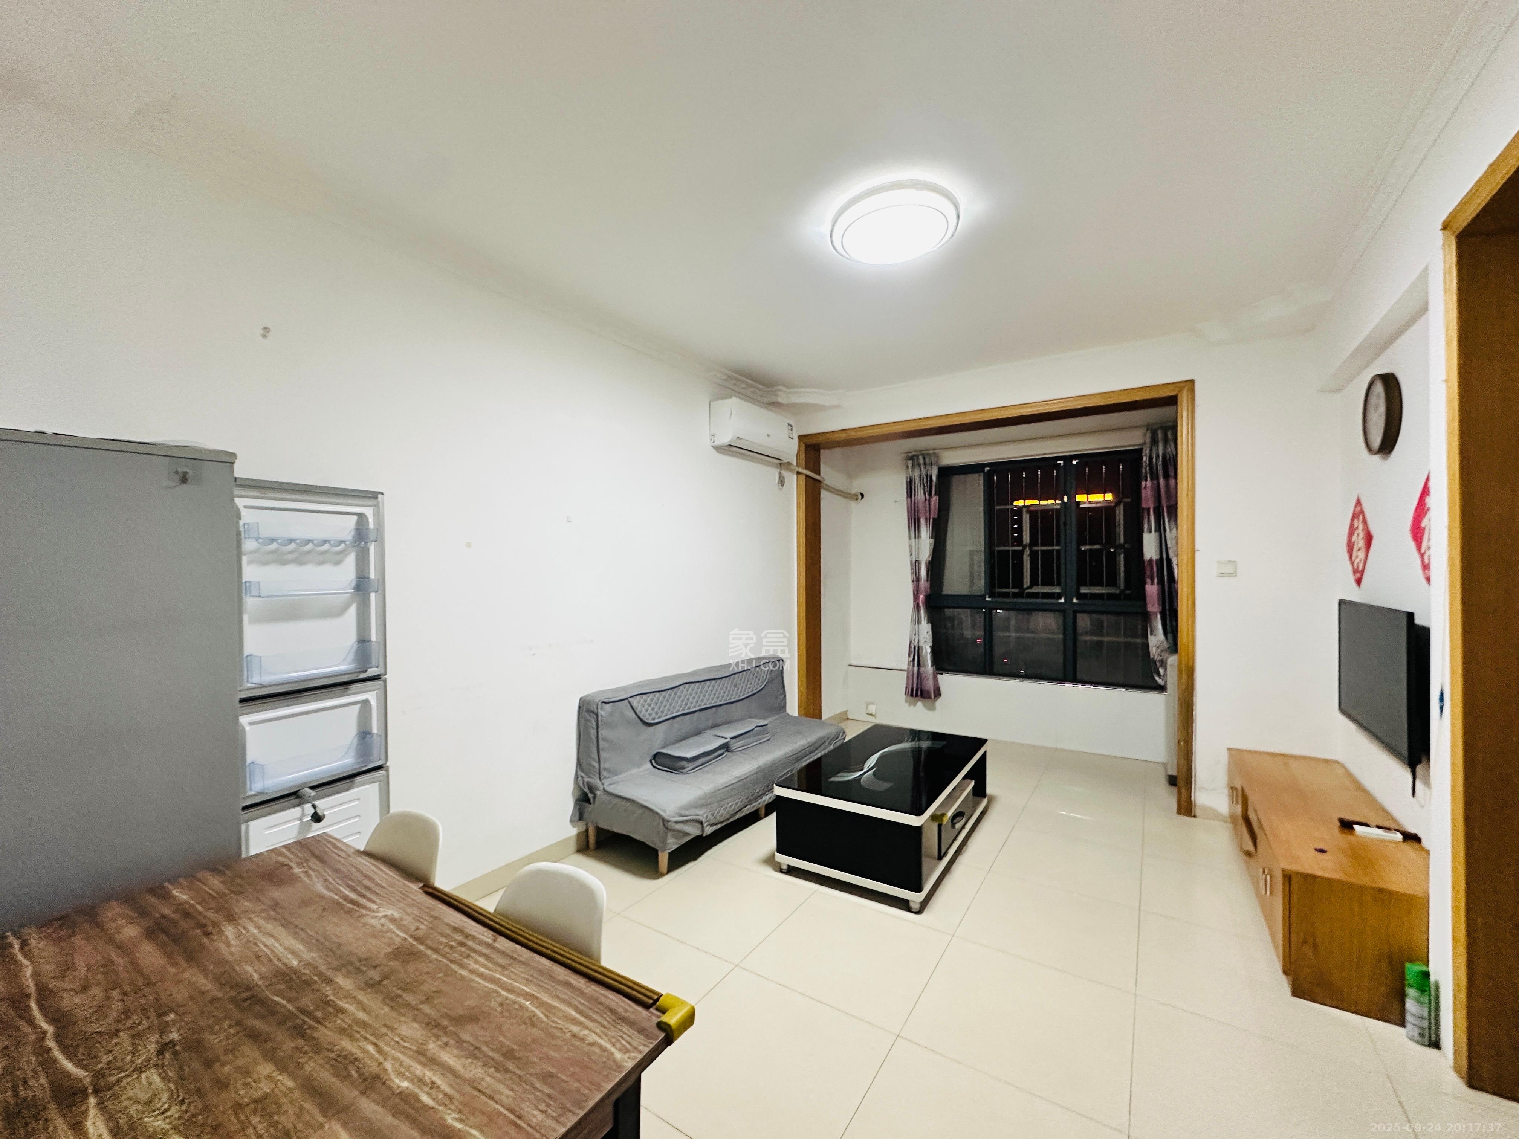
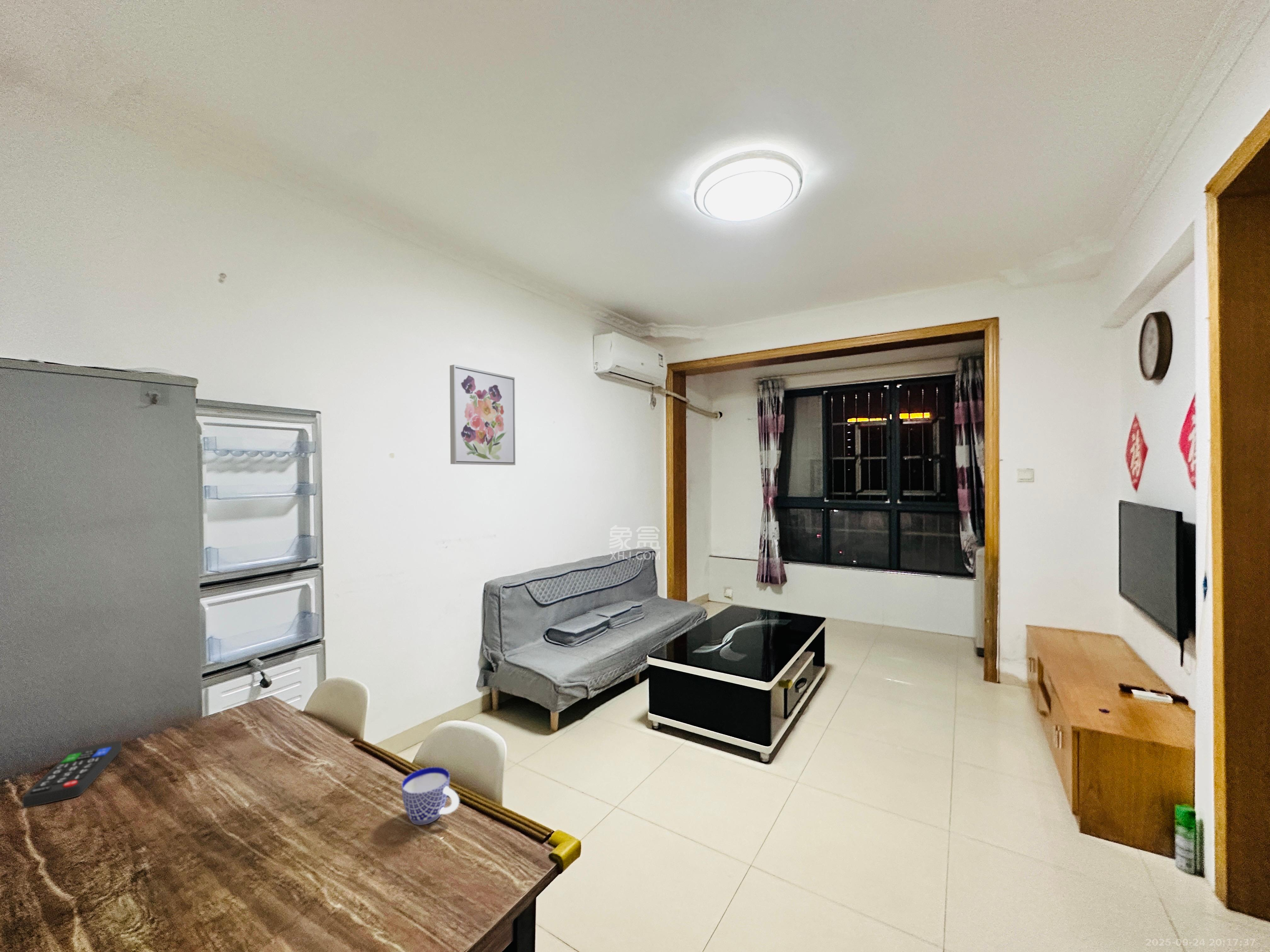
+ wall art [449,364,516,466]
+ cup [401,767,460,825]
+ remote control [22,740,122,808]
